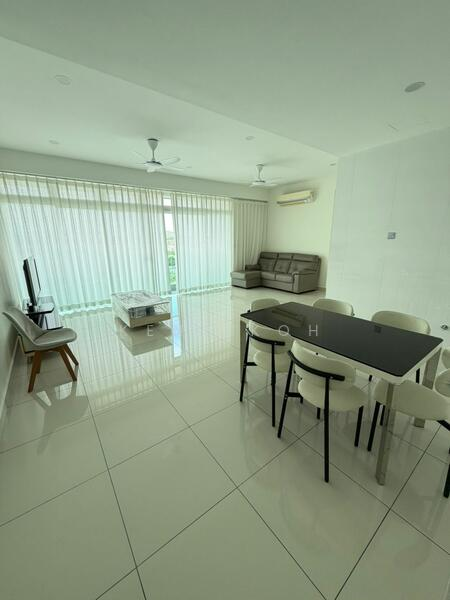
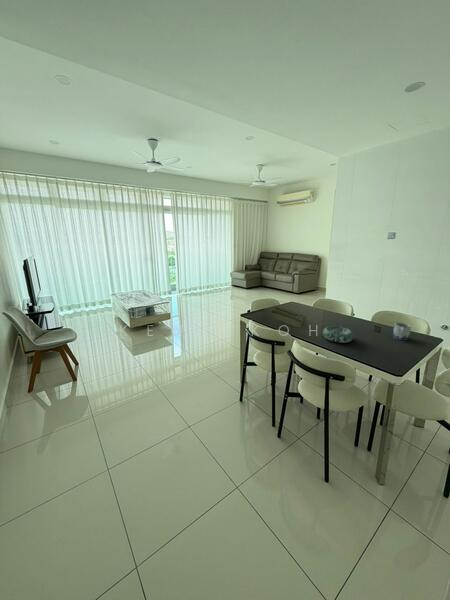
+ decorative bowl [322,325,355,344]
+ mug [391,322,412,341]
